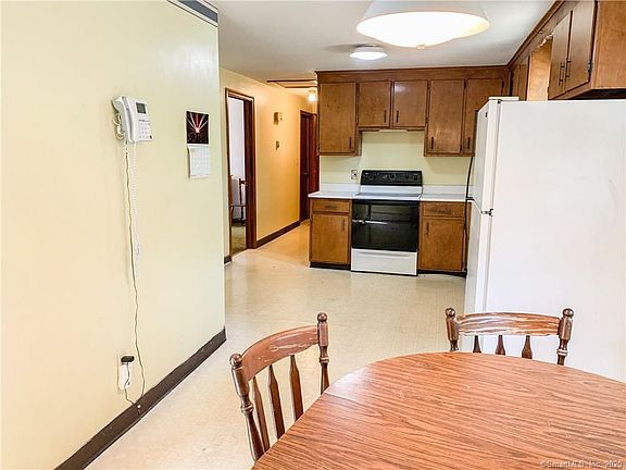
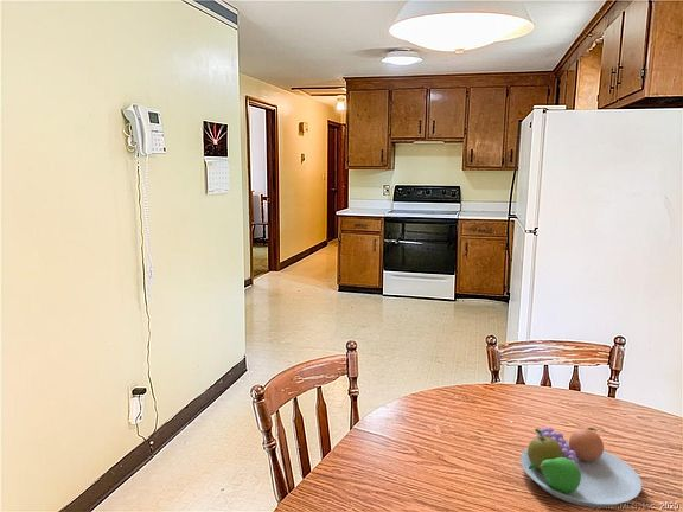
+ fruit bowl [519,427,643,508]
